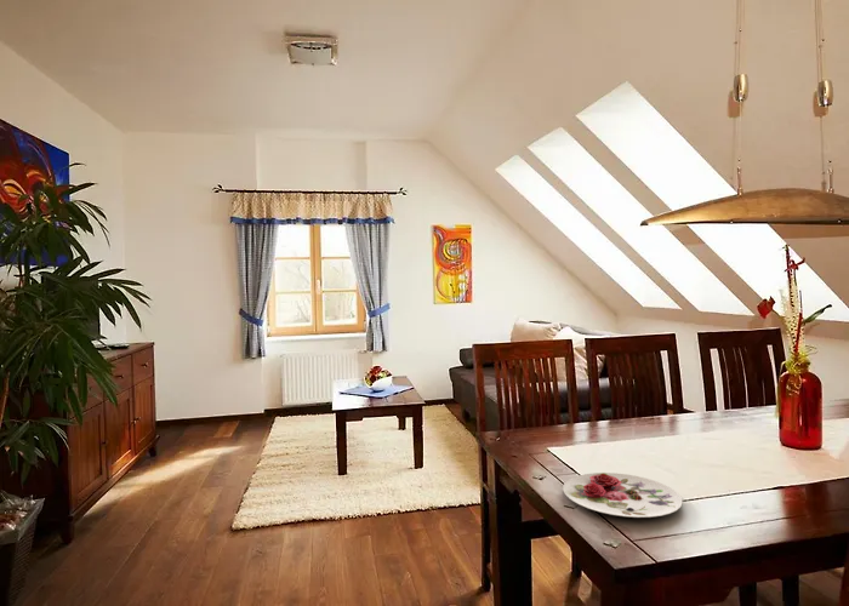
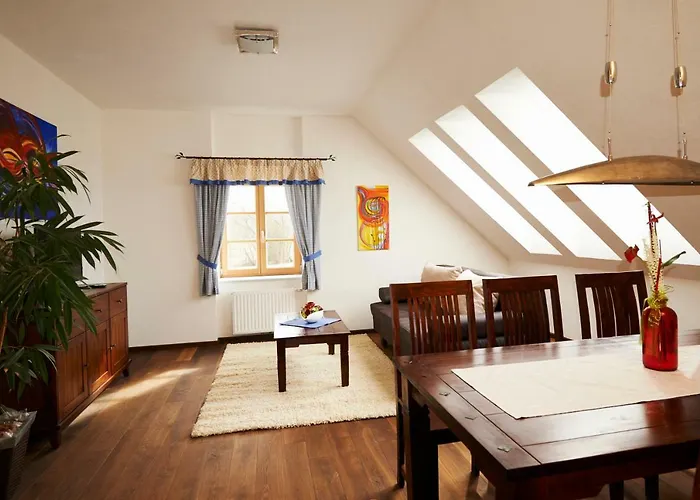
- plate [562,471,684,519]
